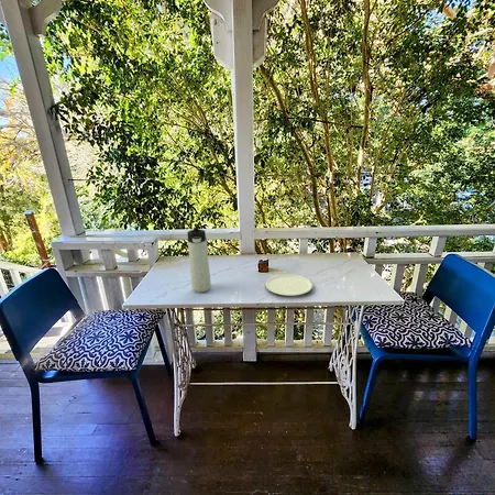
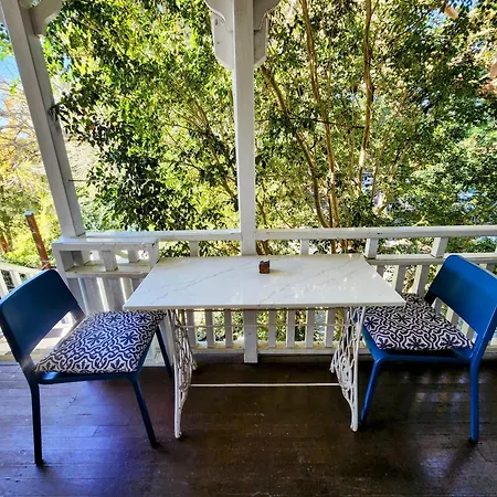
- thermos bottle [186,227,212,294]
- plate [264,274,314,297]
